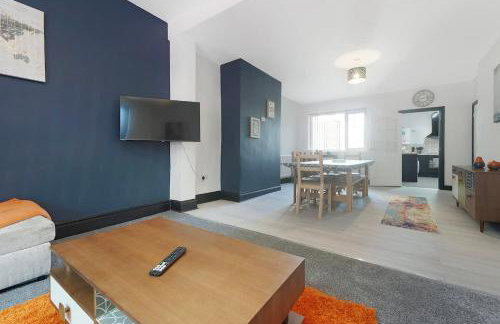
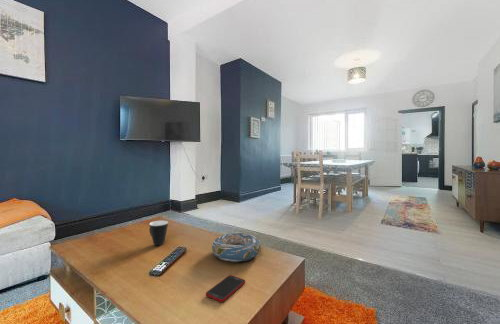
+ decorative bowl [211,231,262,263]
+ cell phone [205,274,246,303]
+ mug [148,220,169,246]
